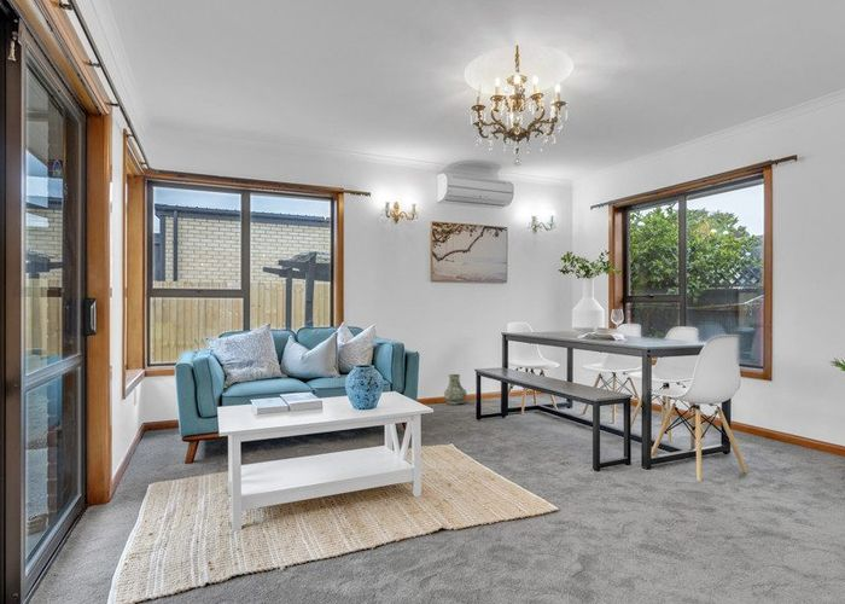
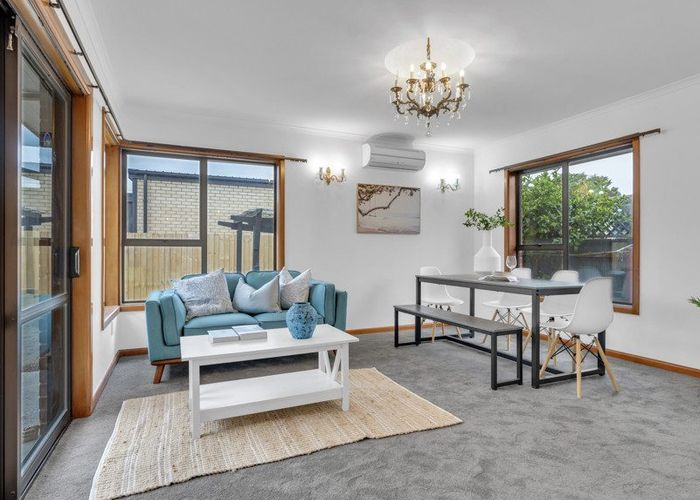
- vase [443,373,468,406]
